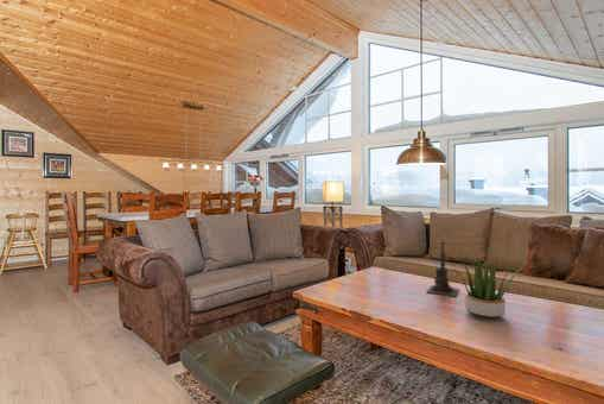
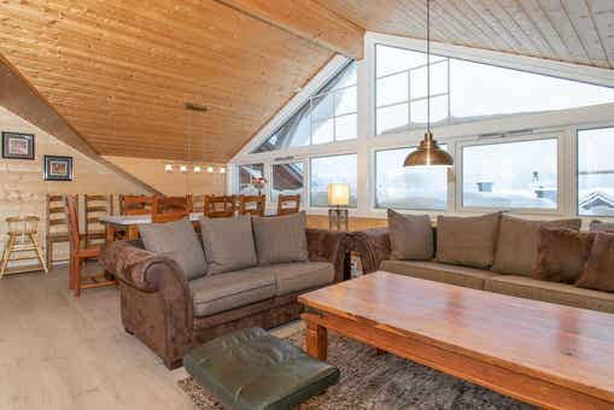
- candle holder [425,239,460,297]
- potted plant [451,253,526,320]
